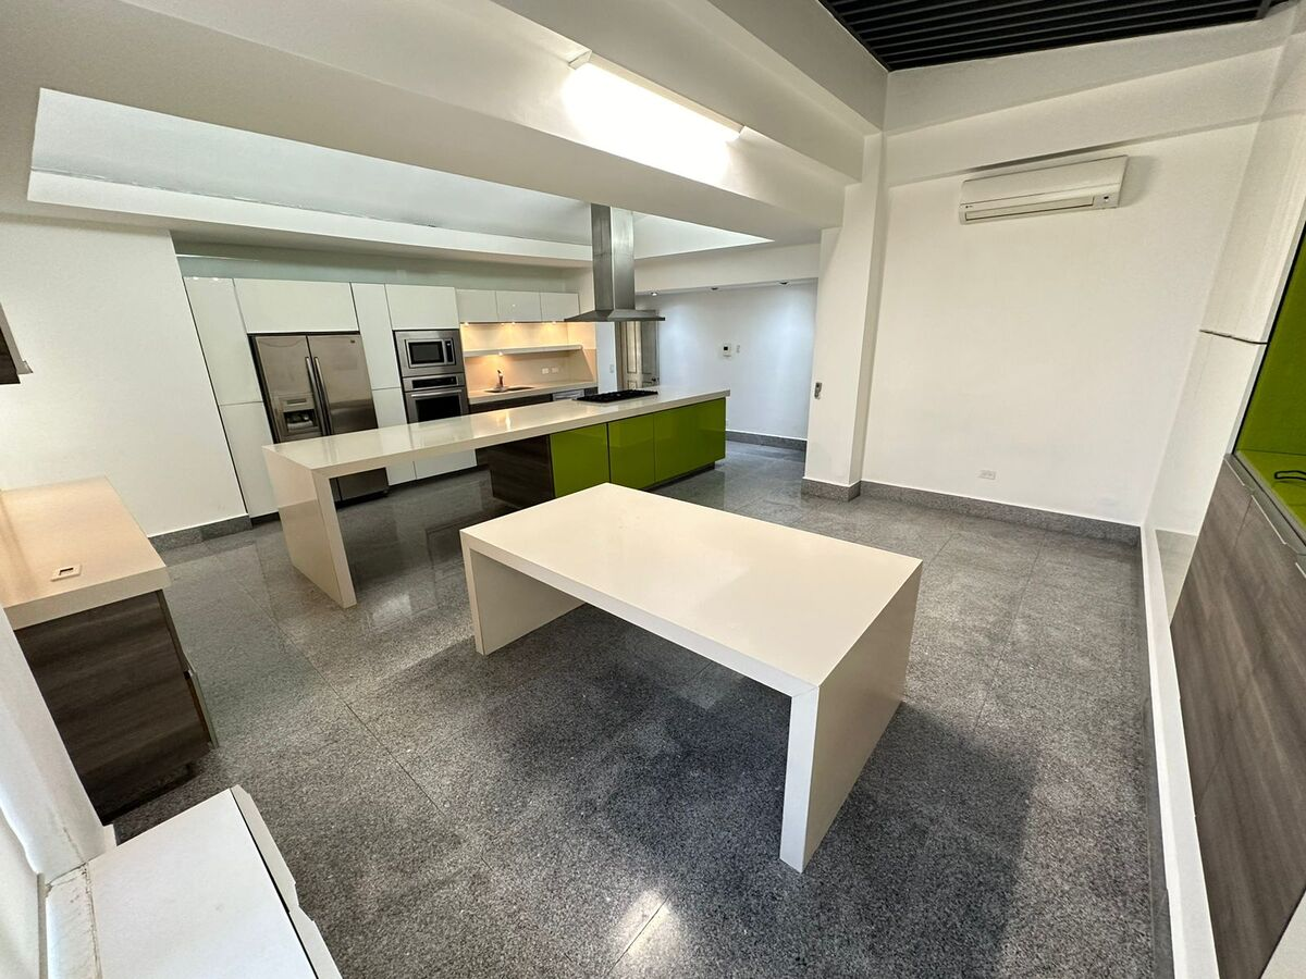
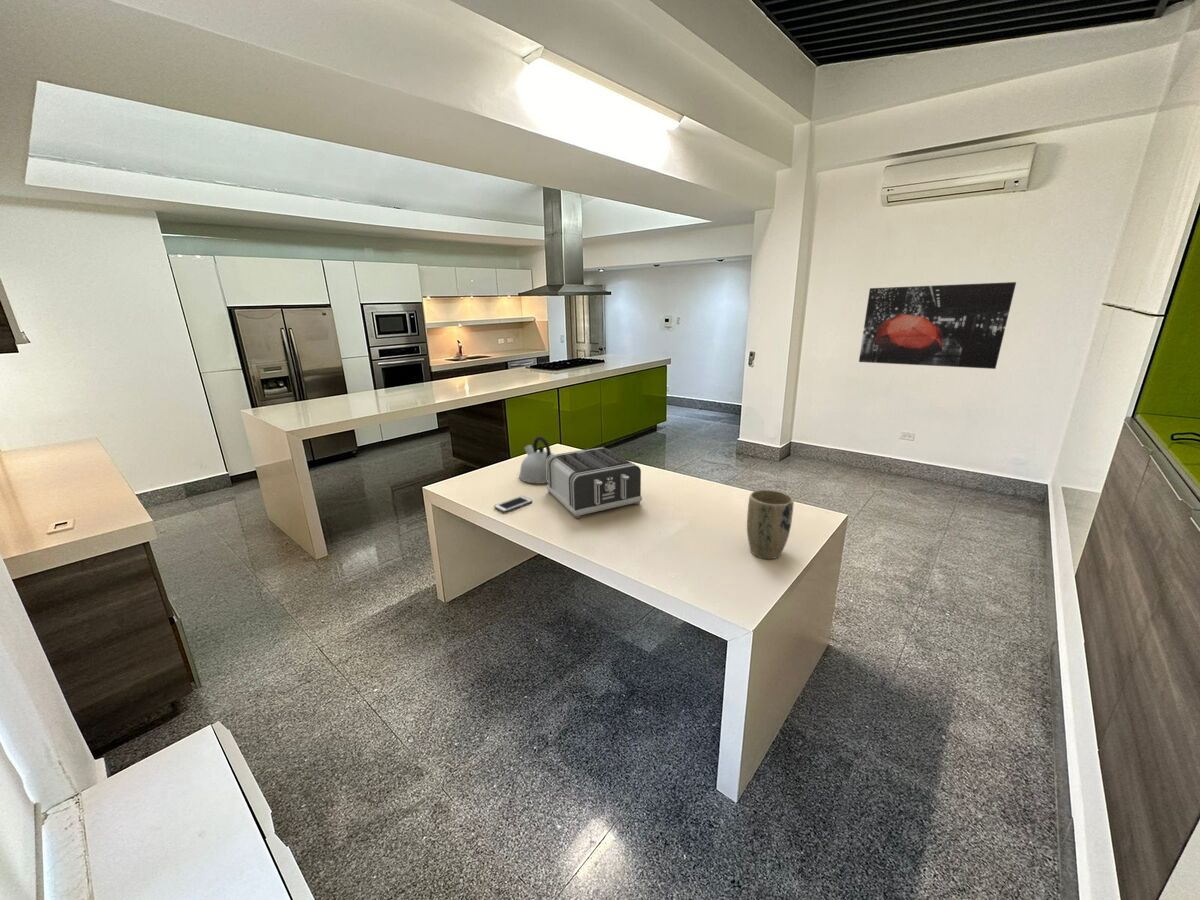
+ cell phone [493,495,533,513]
+ toaster [546,446,643,519]
+ wall art [858,281,1017,370]
+ plant pot [746,489,795,560]
+ kettle [518,435,556,485]
